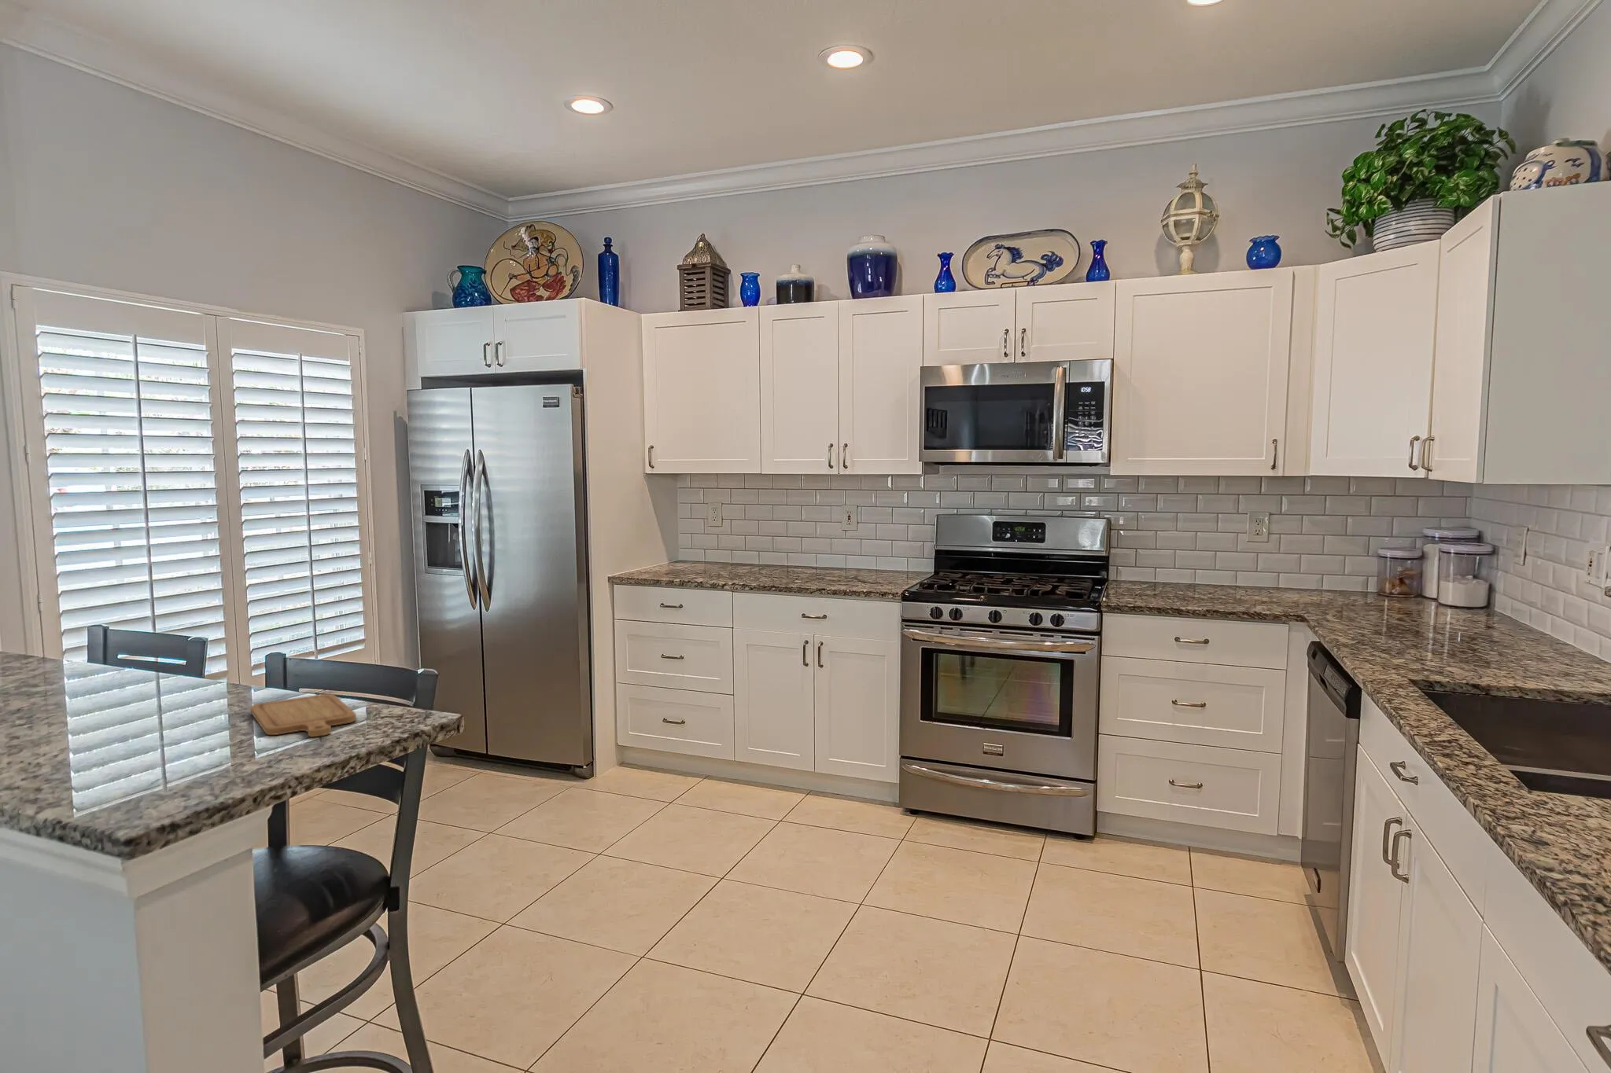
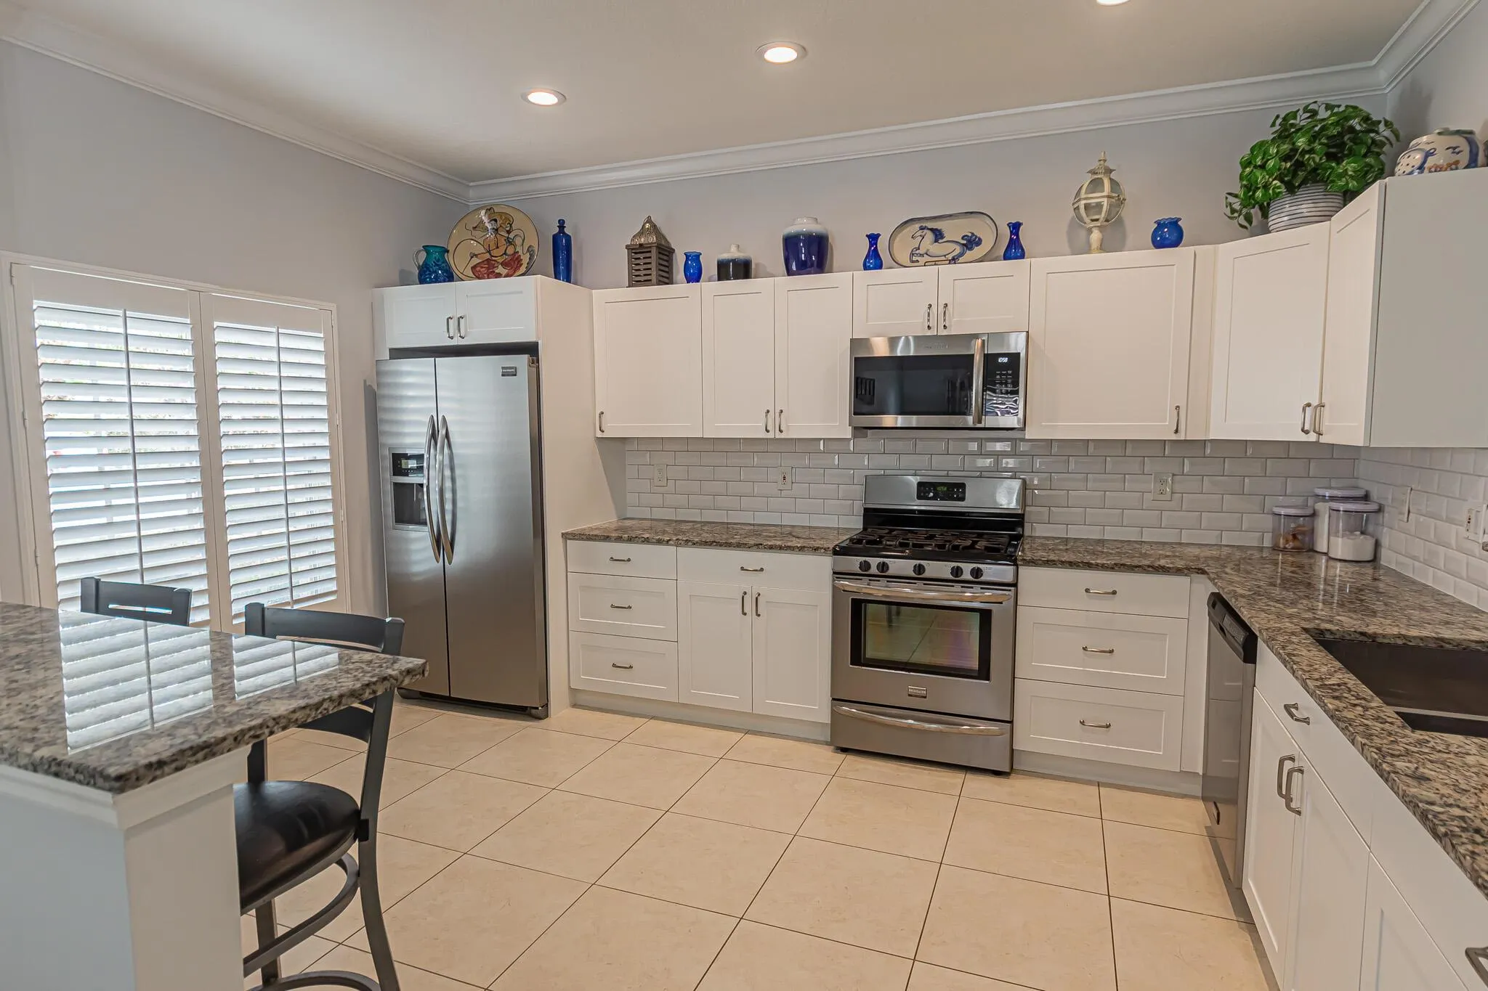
- chopping board [249,693,357,738]
